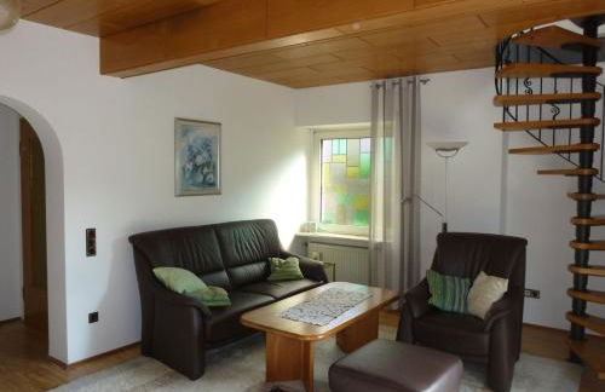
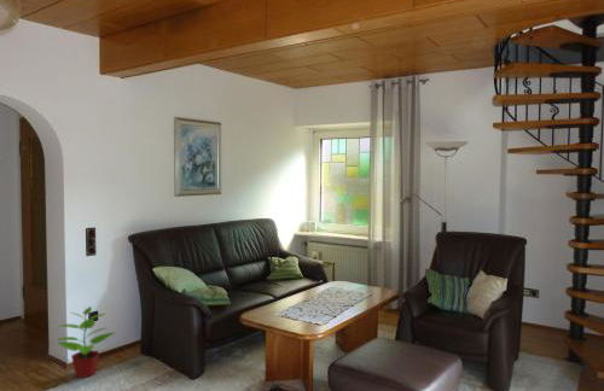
+ potted plant [56,305,116,379]
